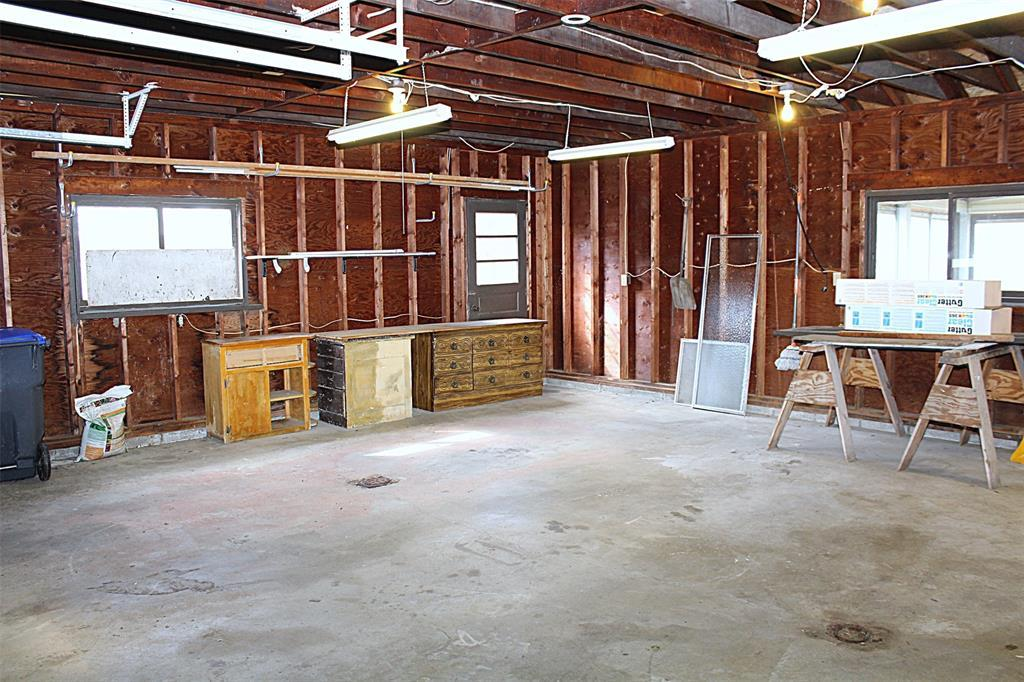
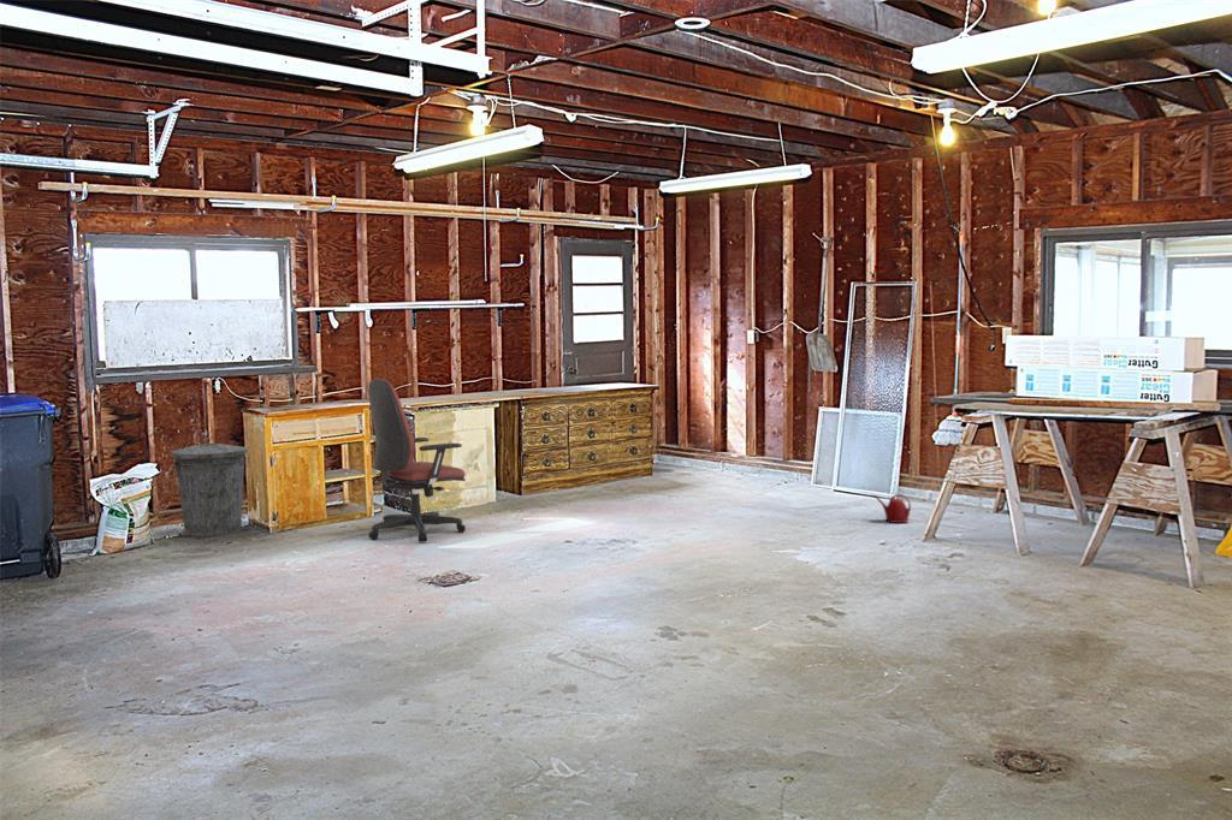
+ office chair [367,378,467,543]
+ watering can [871,493,912,524]
+ trash can [170,436,248,537]
